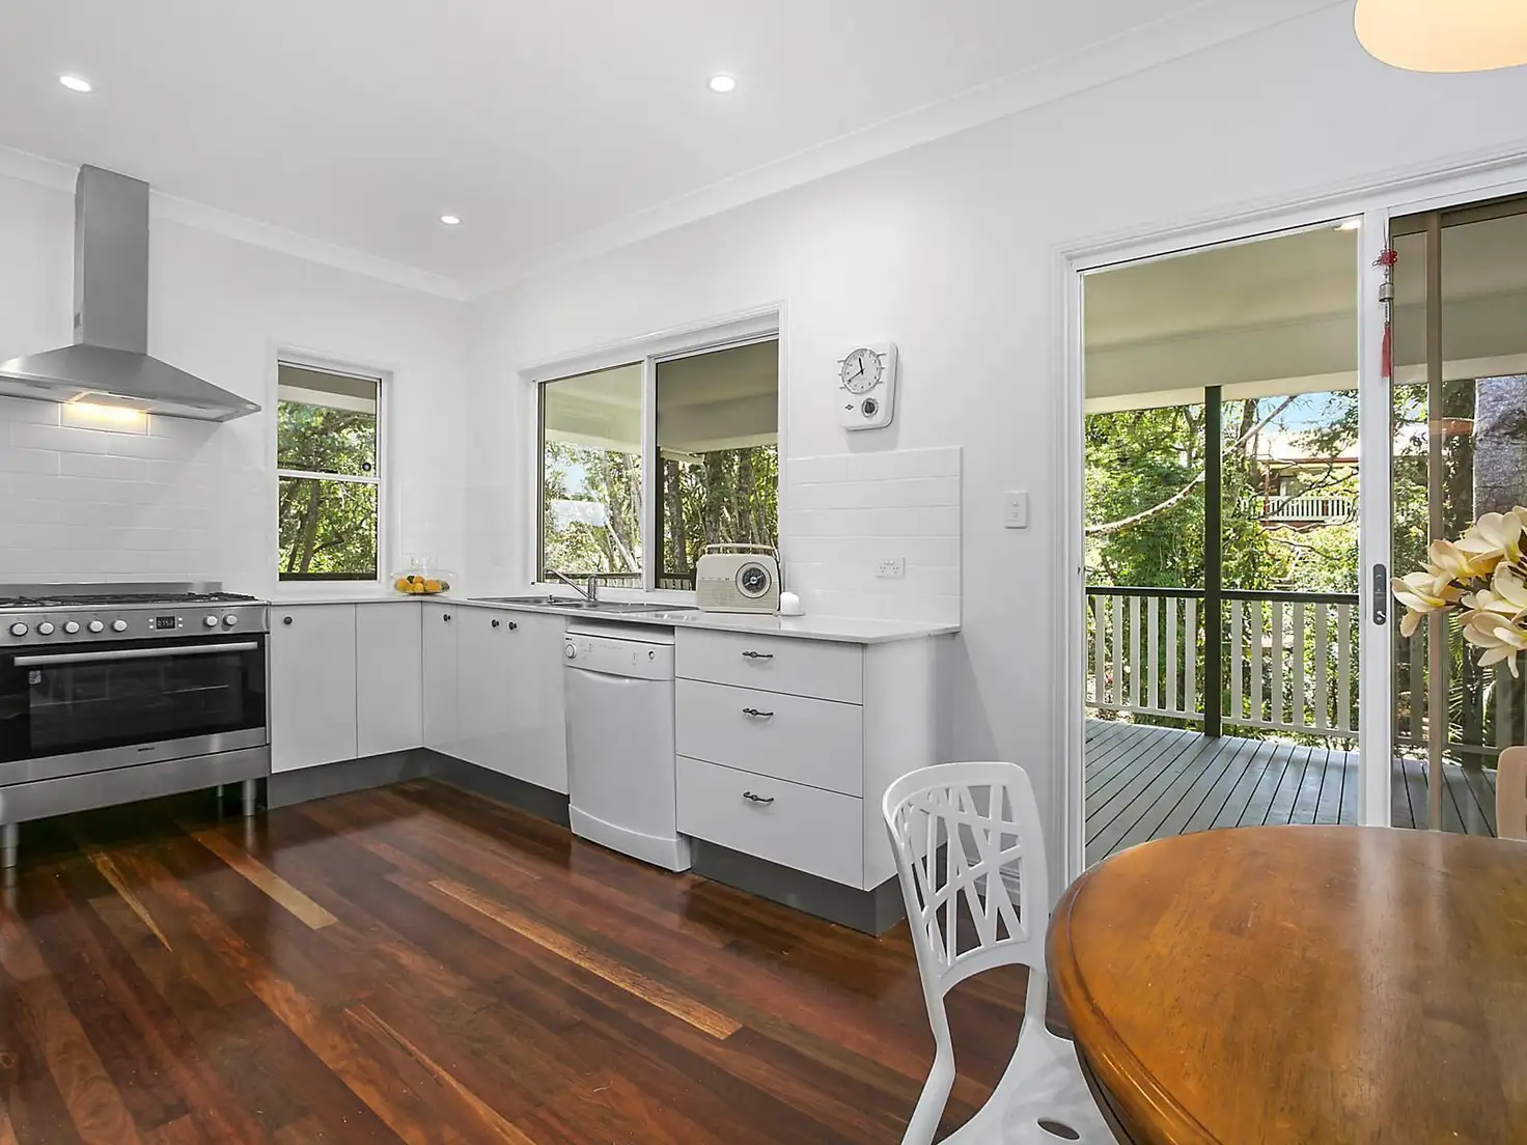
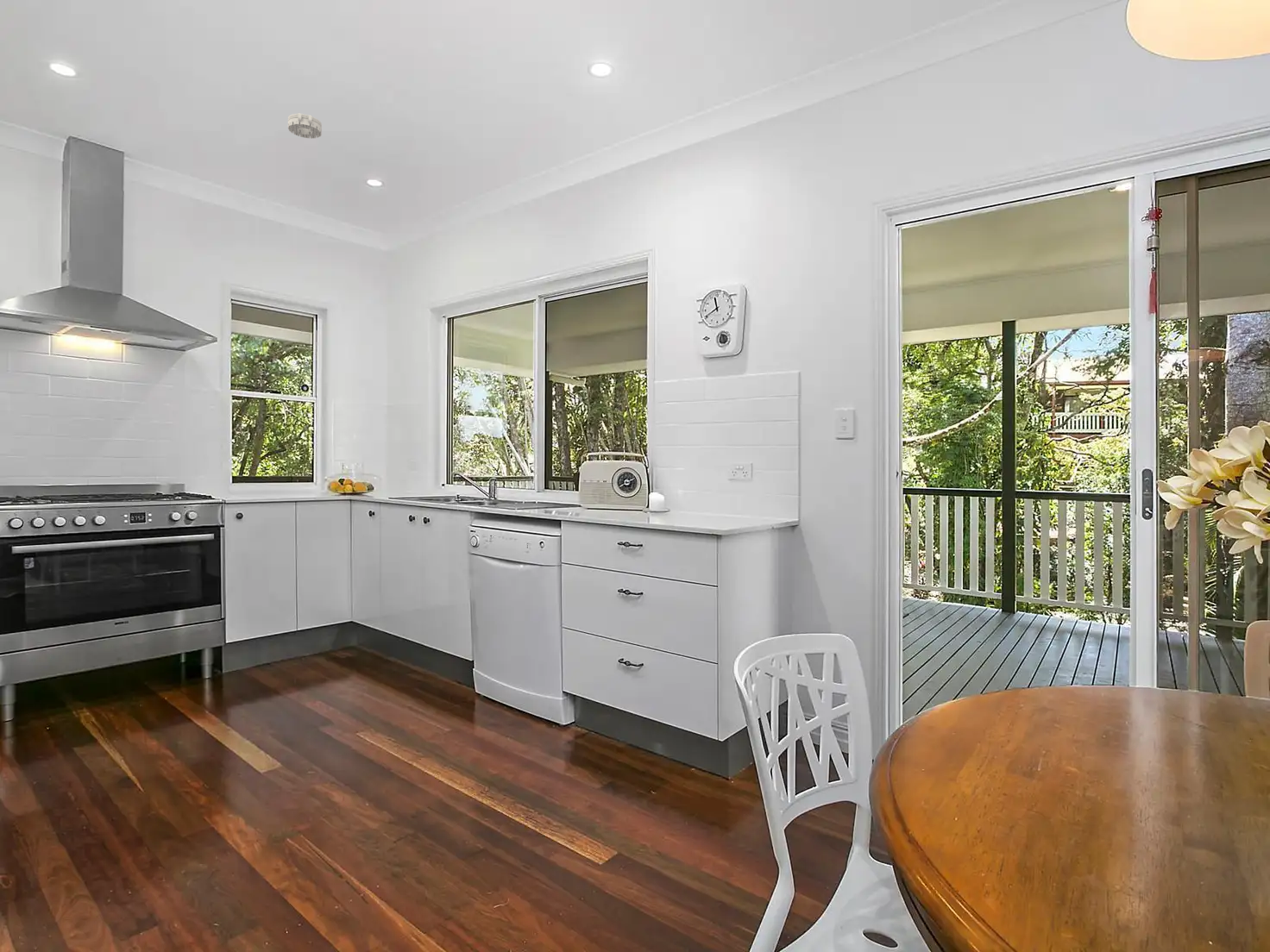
+ smoke detector [287,112,323,140]
